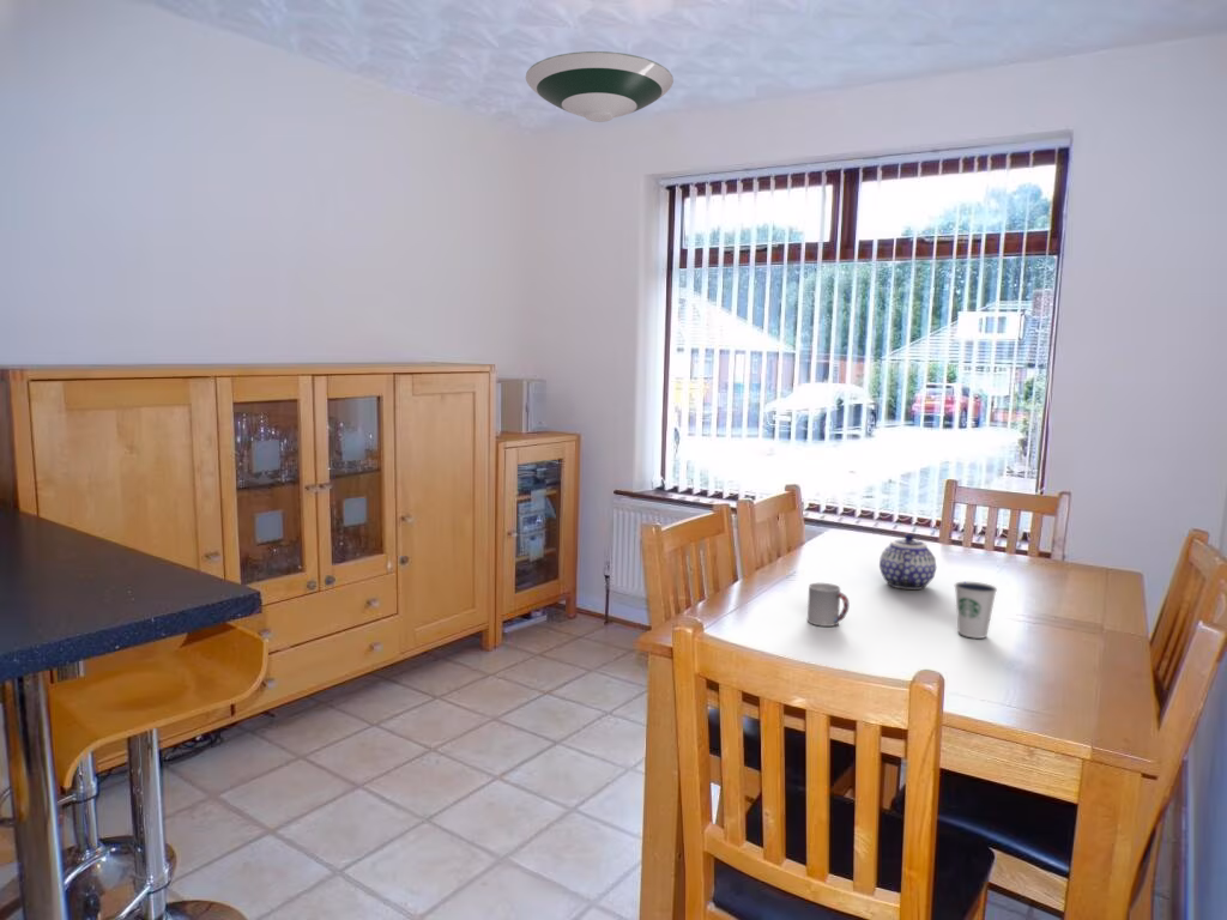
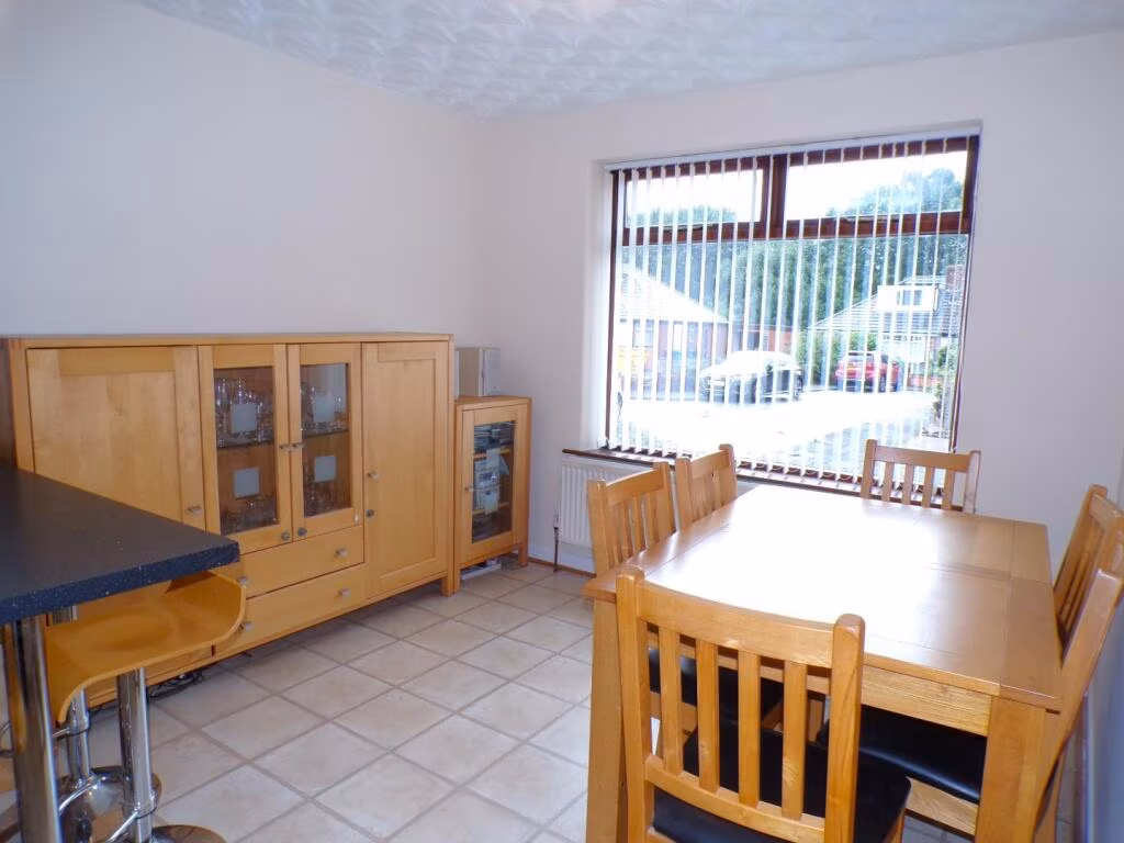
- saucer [525,50,675,123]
- cup [806,582,851,628]
- teapot [878,532,937,591]
- dixie cup [954,581,998,640]
